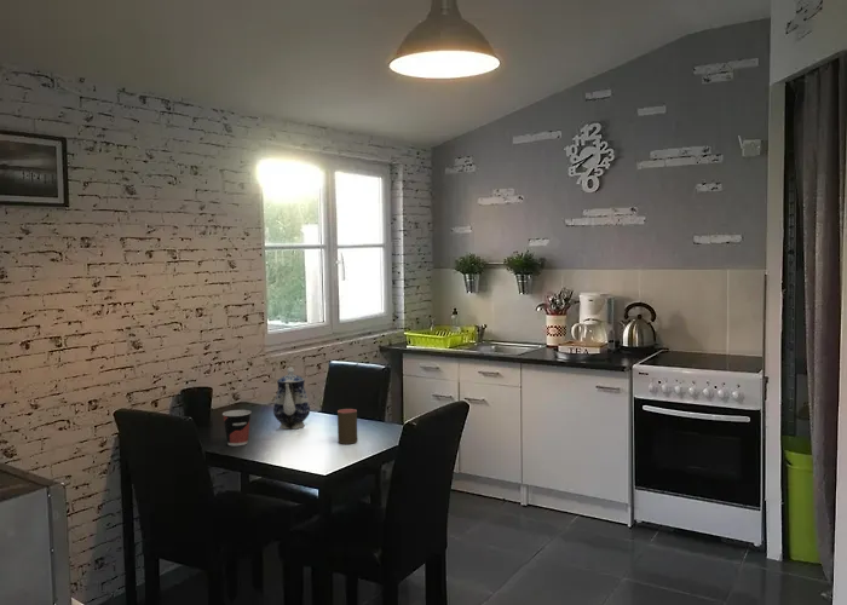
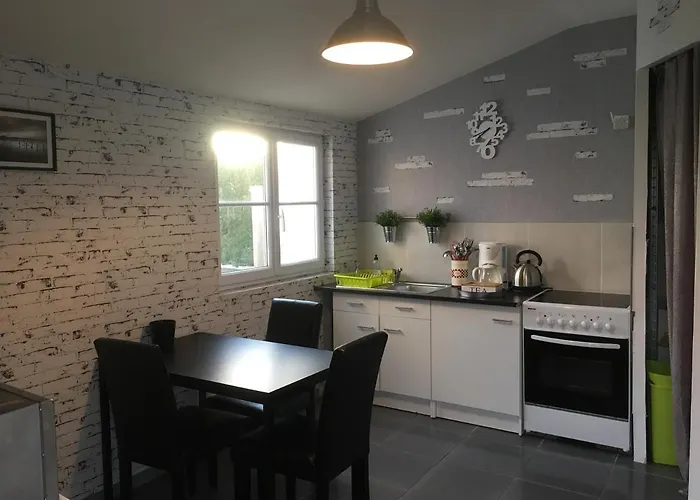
- teapot [272,367,311,431]
- cup [336,408,358,445]
- cup [221,409,252,446]
